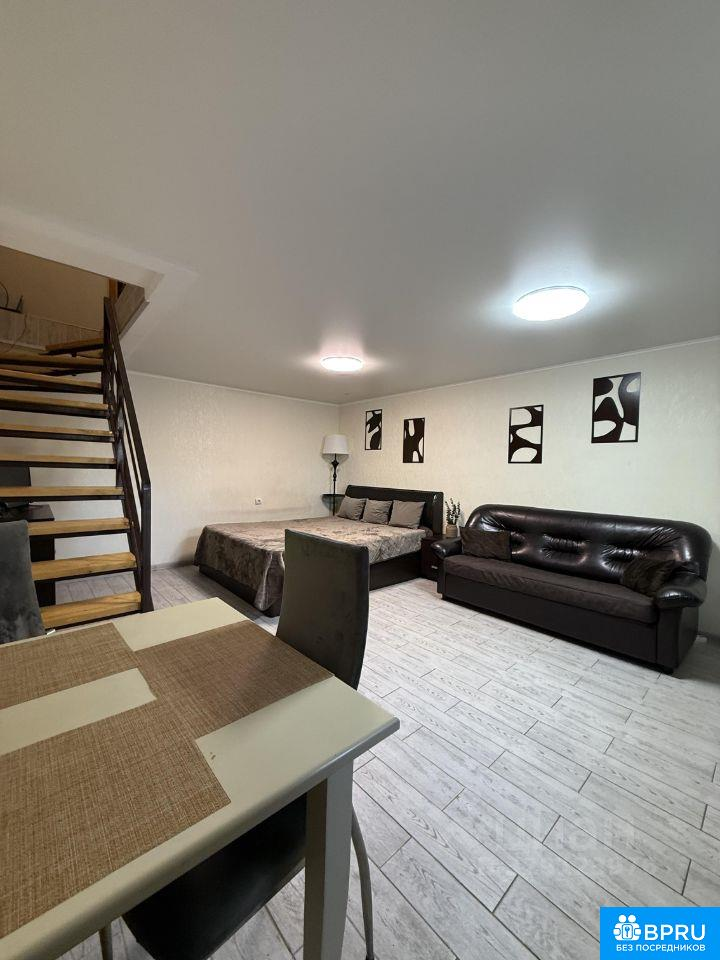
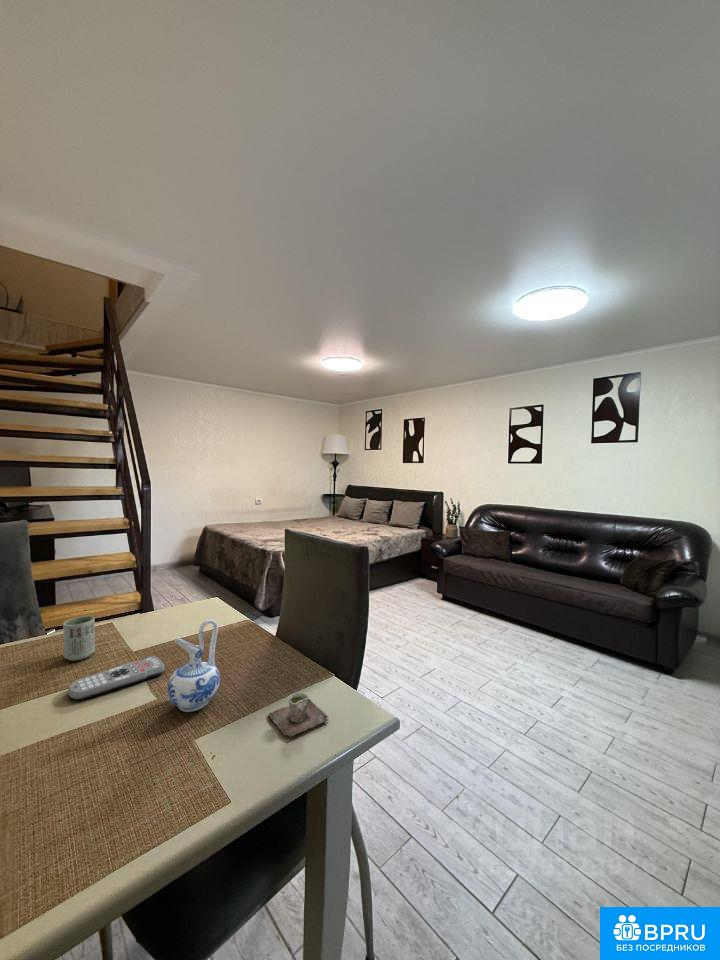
+ ceramic pitcher [167,618,221,713]
+ cup [62,615,96,662]
+ cup [268,692,329,738]
+ remote control [67,655,165,701]
